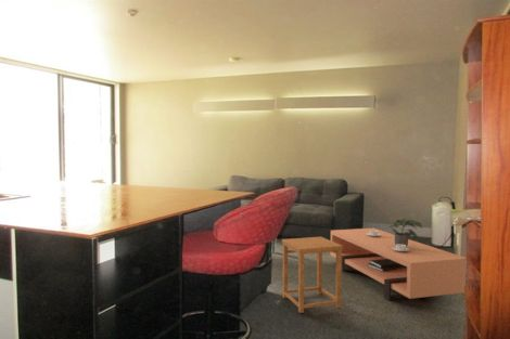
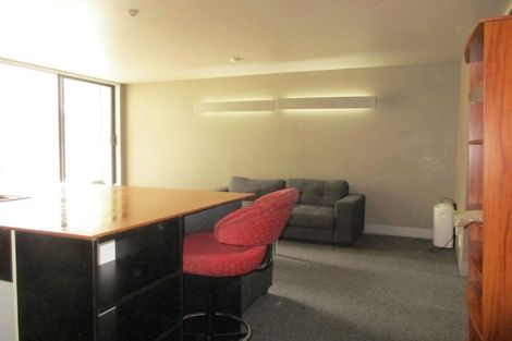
- side table [281,236,343,314]
- potted plant [387,217,424,247]
- coffee table [330,227,467,301]
